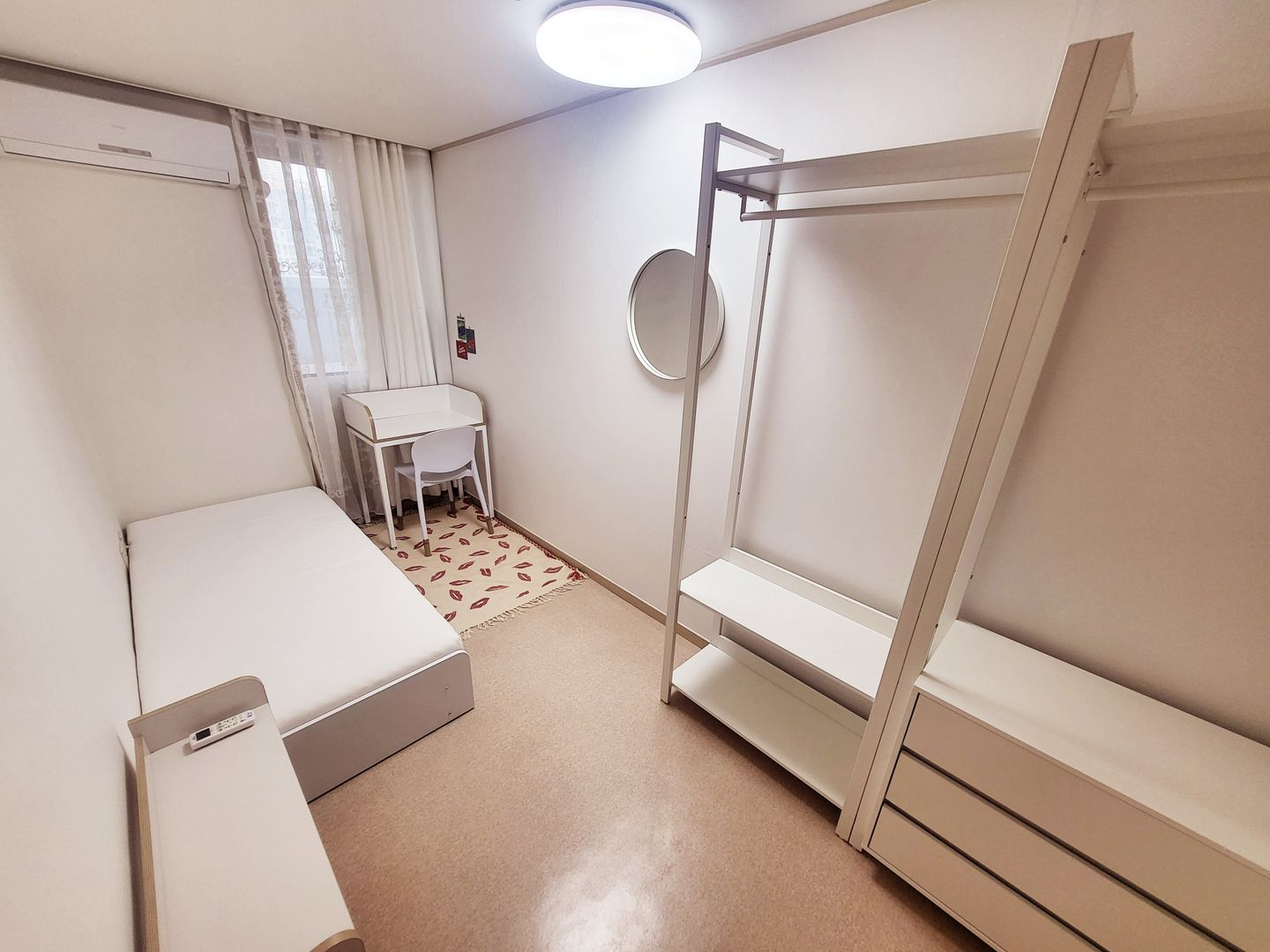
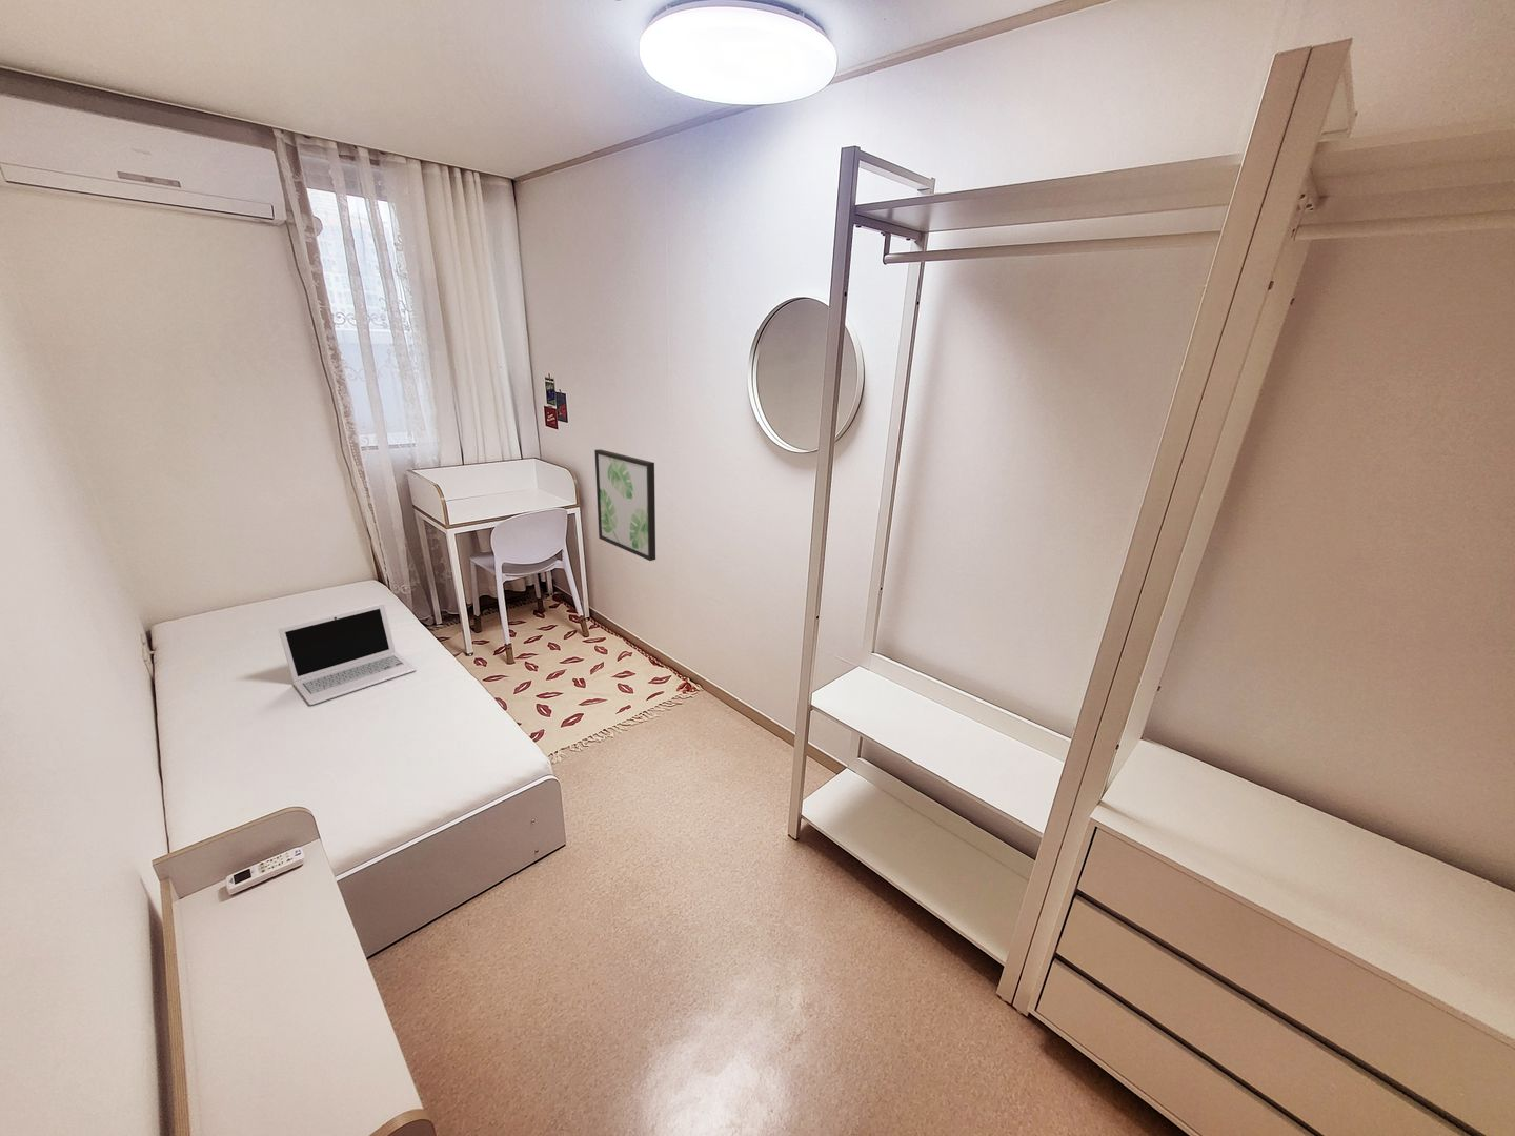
+ laptop [278,601,416,705]
+ wall art [593,449,656,562]
